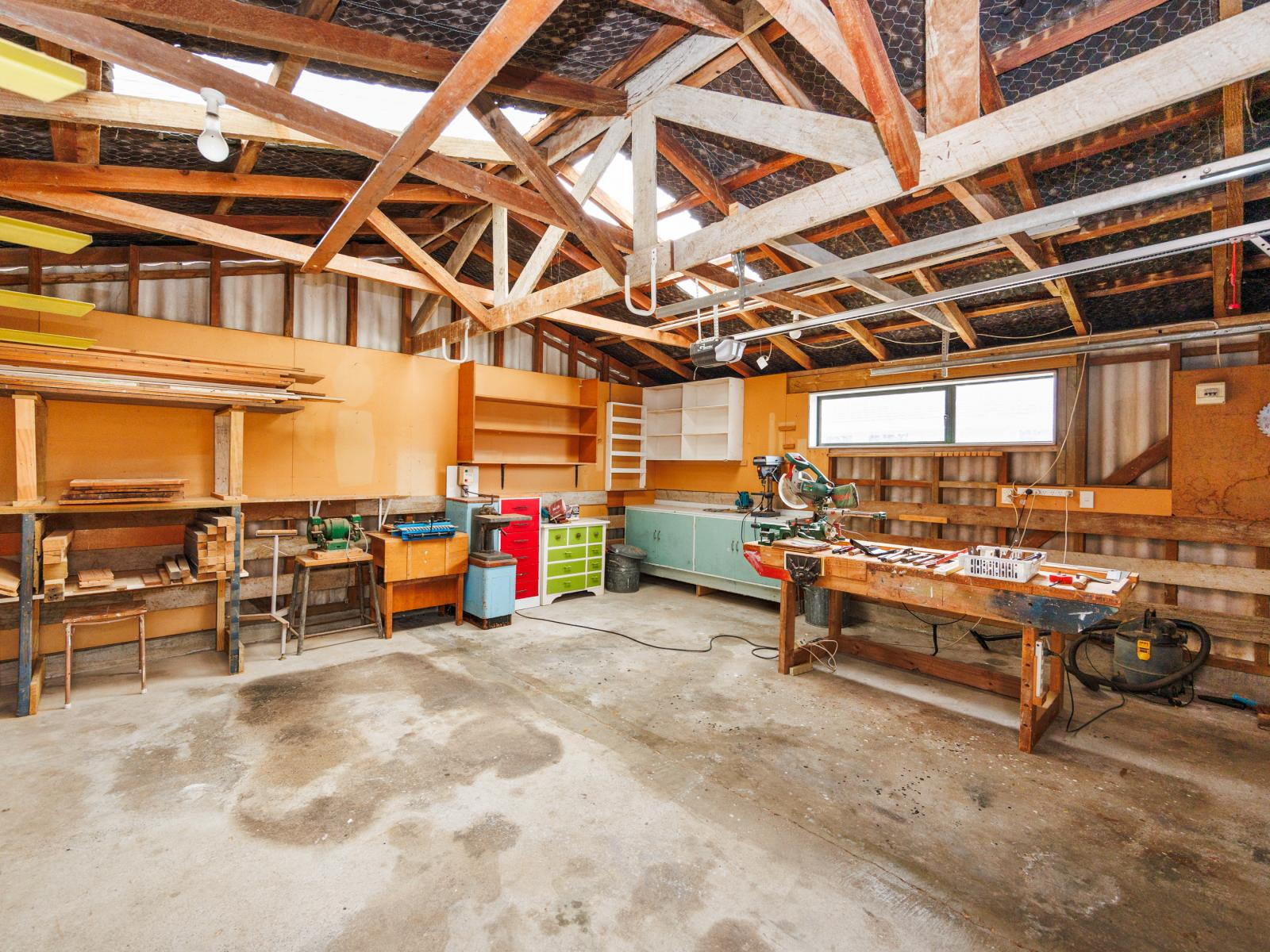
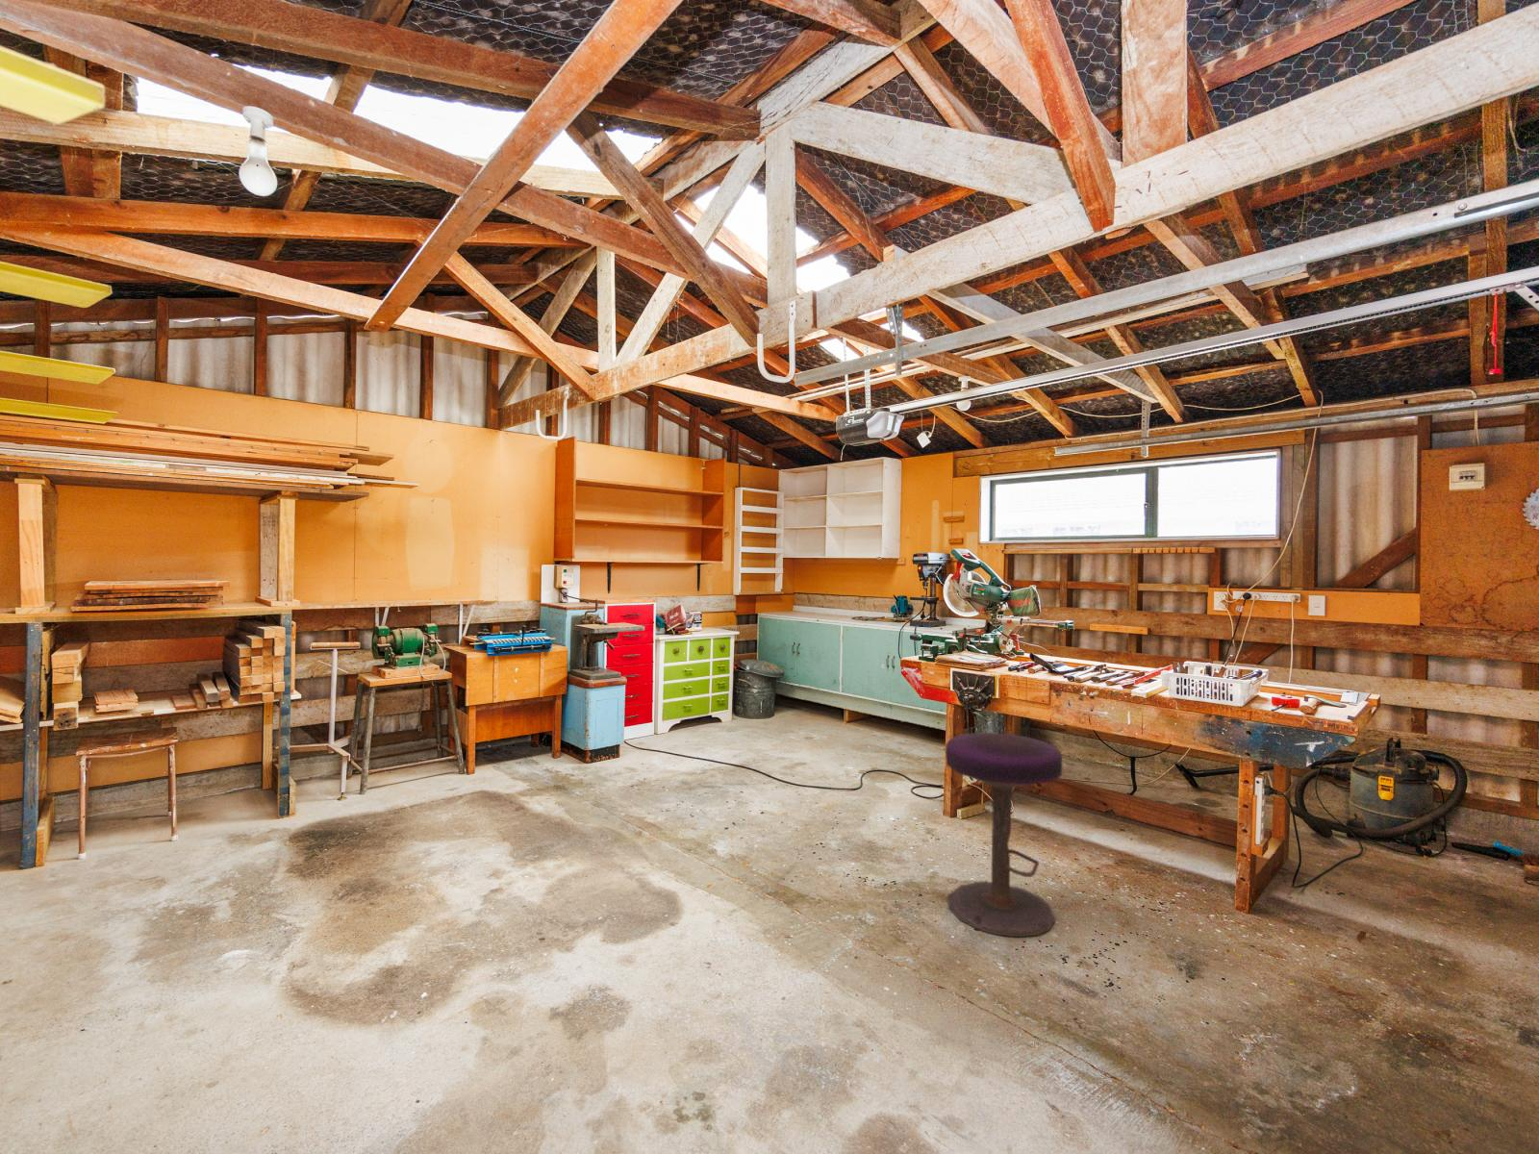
+ stool [944,732,1063,938]
